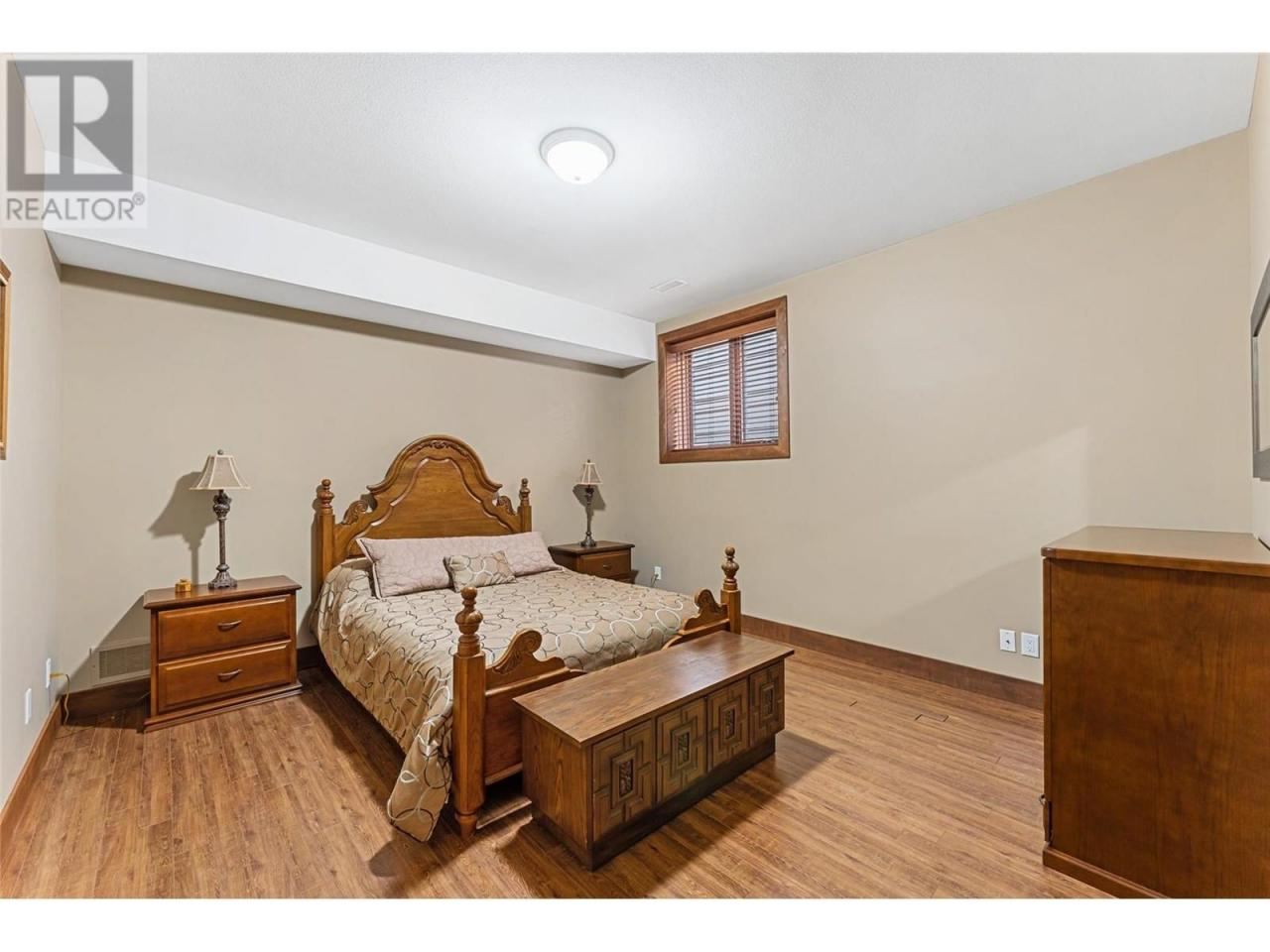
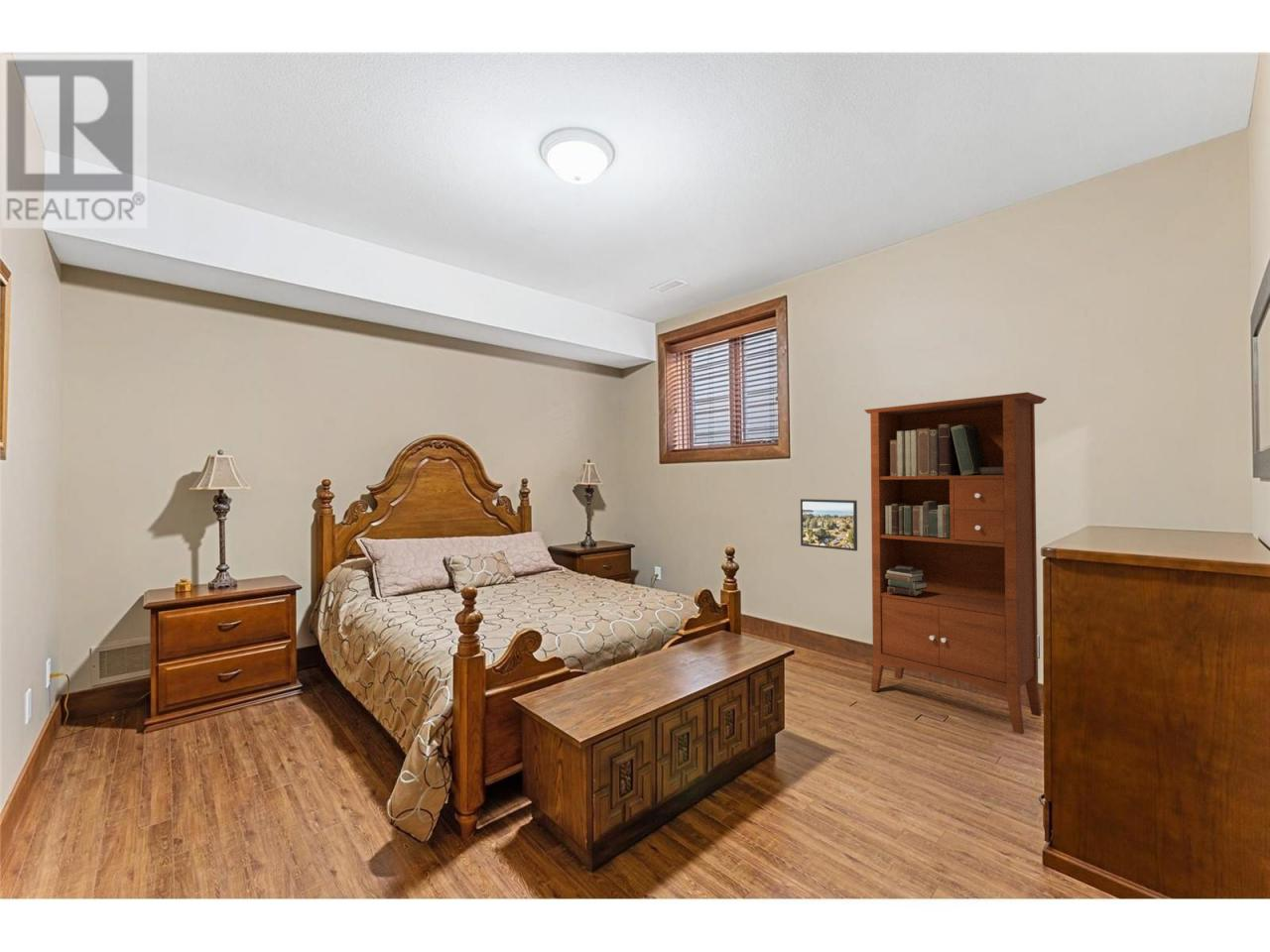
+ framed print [800,498,858,552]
+ bookcase [863,391,1048,735]
